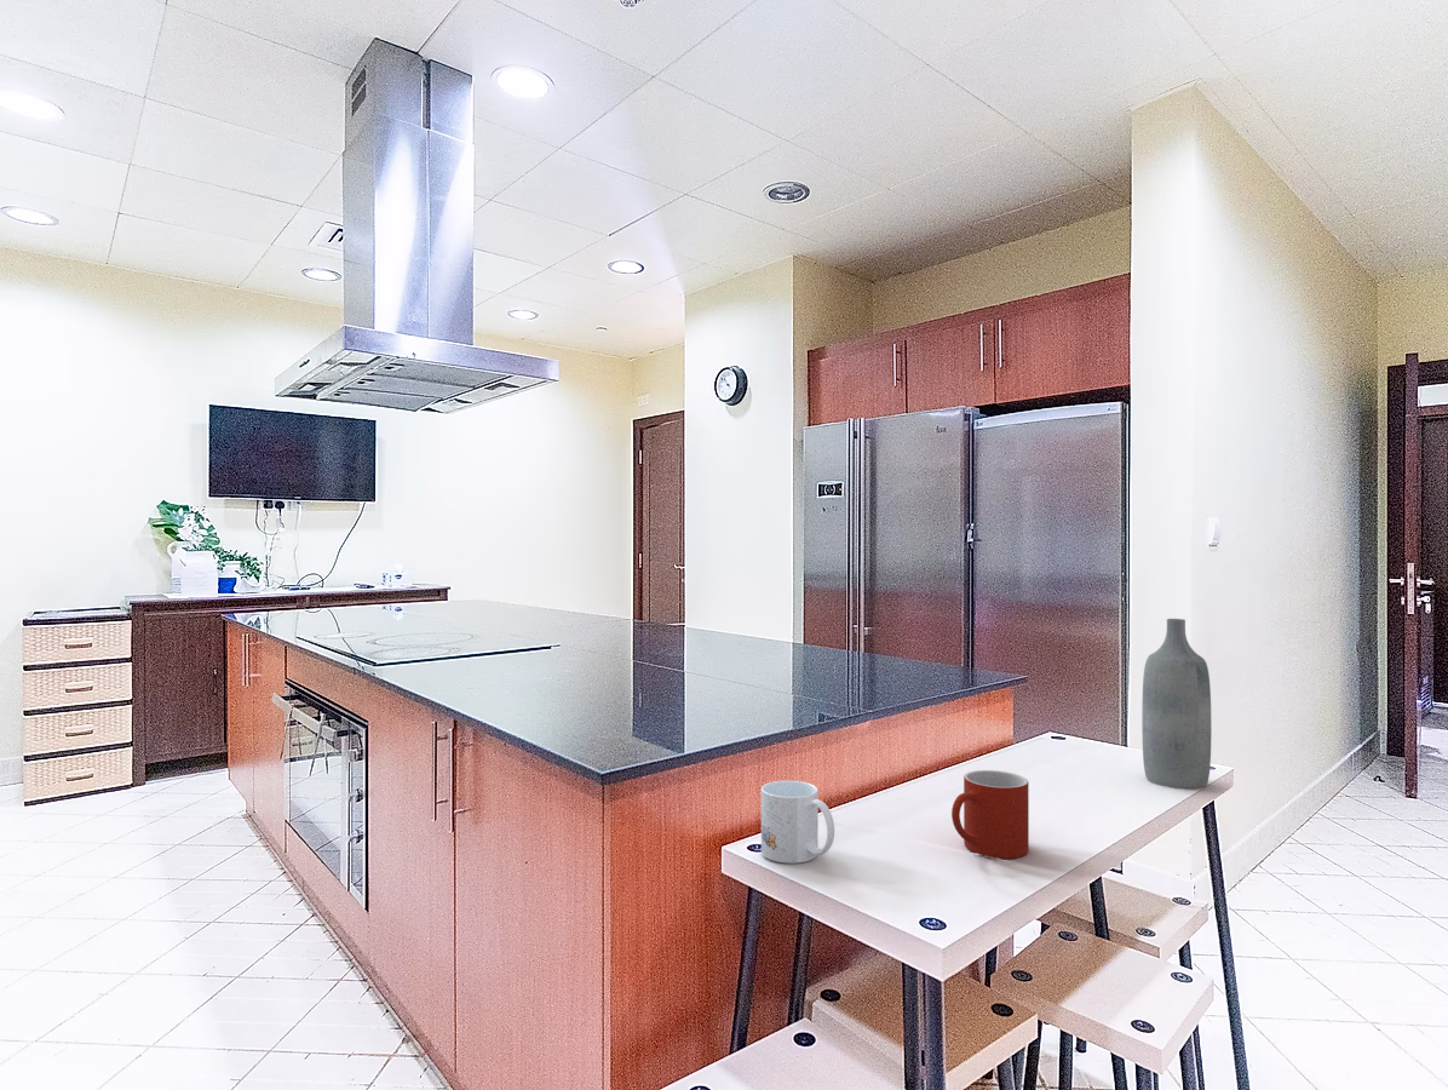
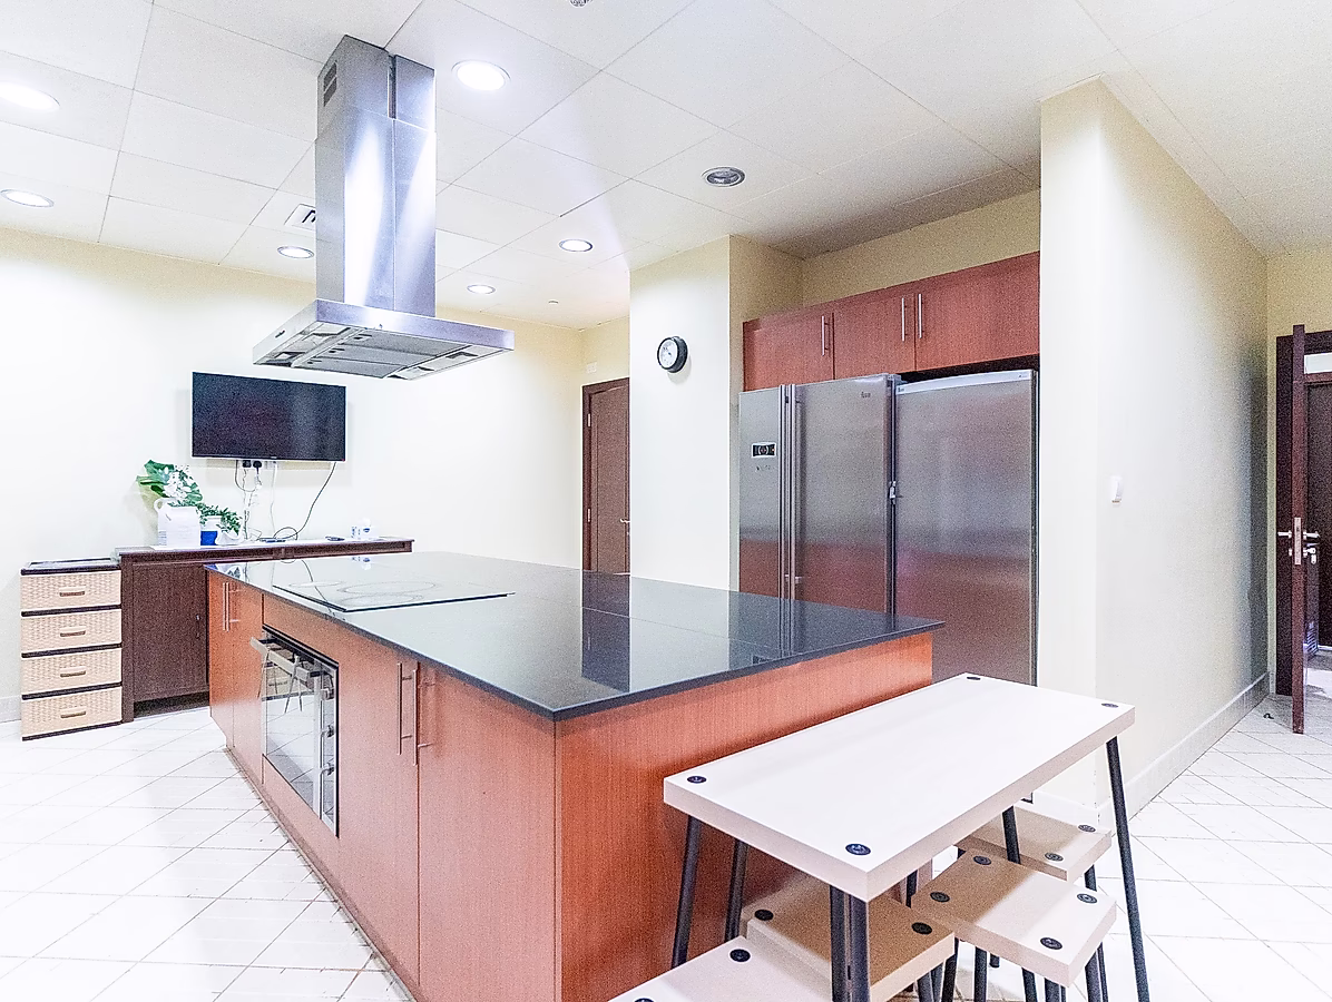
- bottle [1140,618,1212,790]
- mug [760,779,835,865]
- mug [950,769,1030,860]
